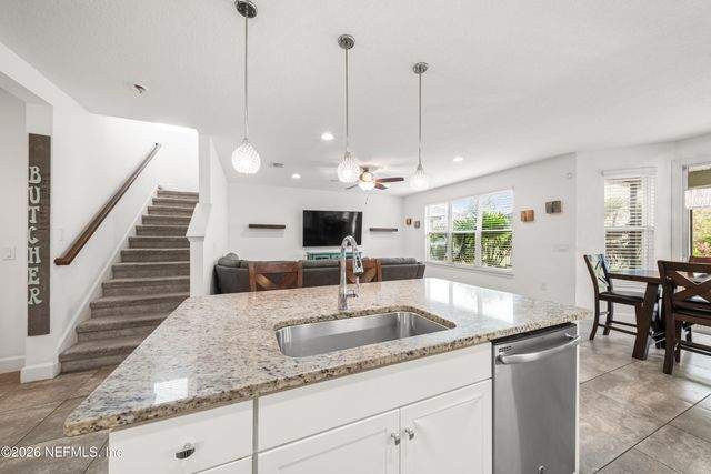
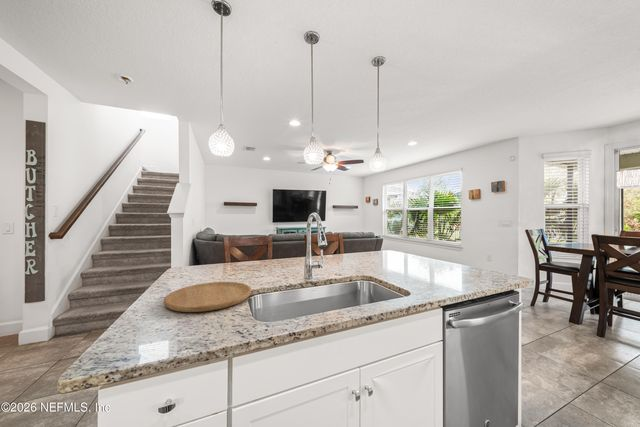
+ cutting board [163,281,252,313]
